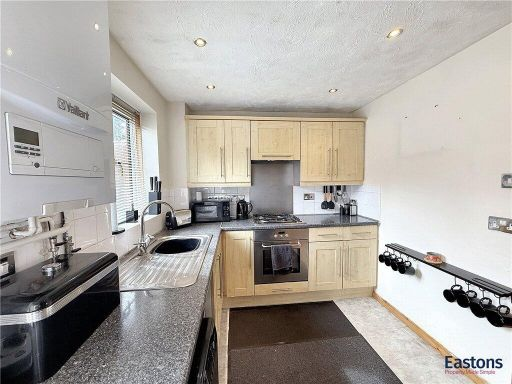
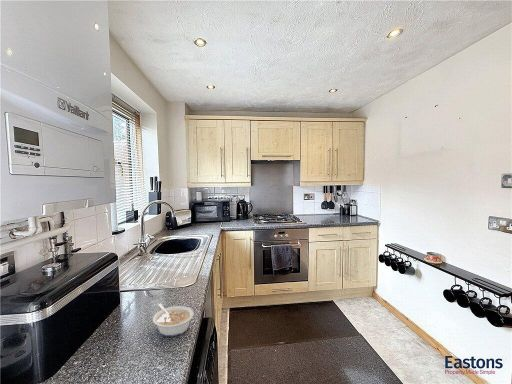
+ legume [152,303,195,337]
